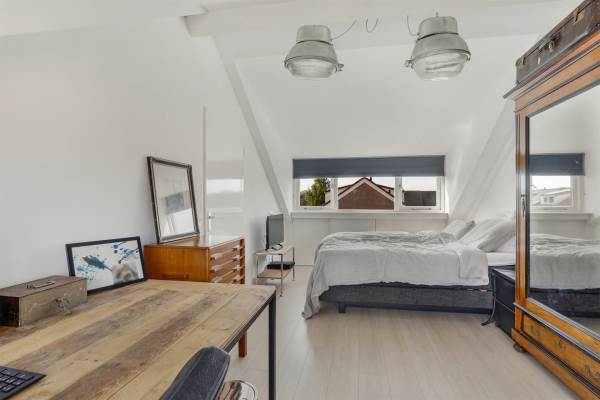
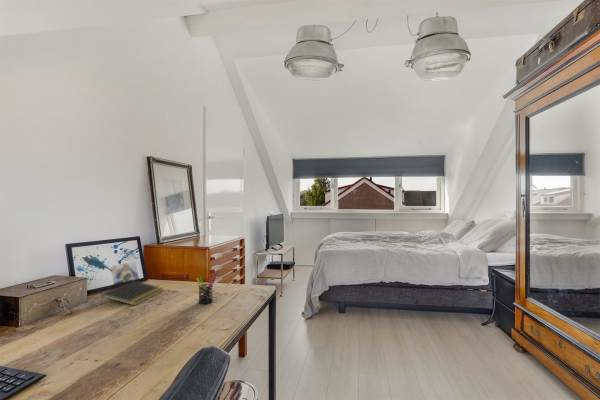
+ notepad [99,280,165,306]
+ pen holder [195,271,218,305]
